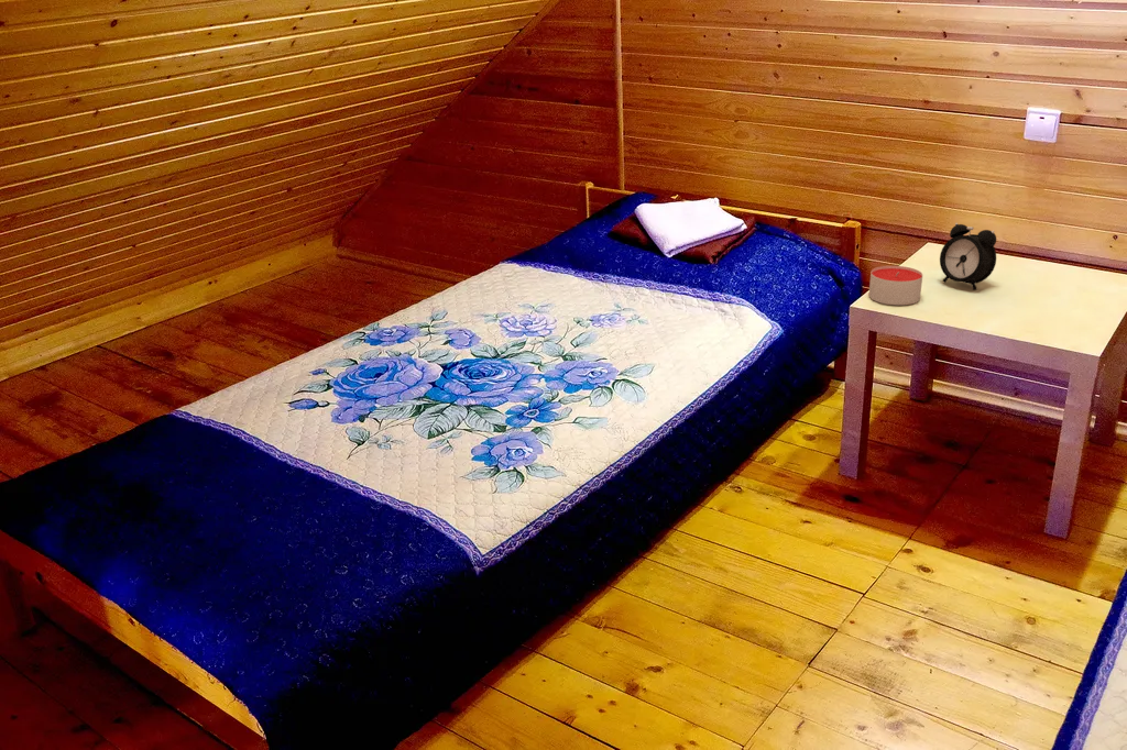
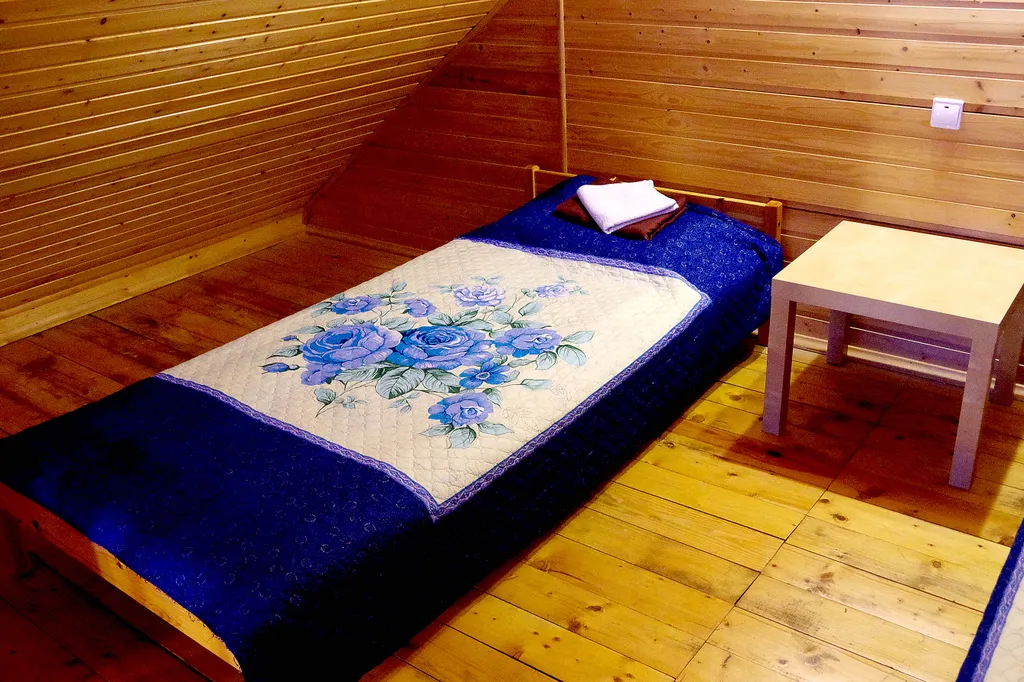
- candle [868,265,923,306]
- alarm clock [939,222,997,291]
